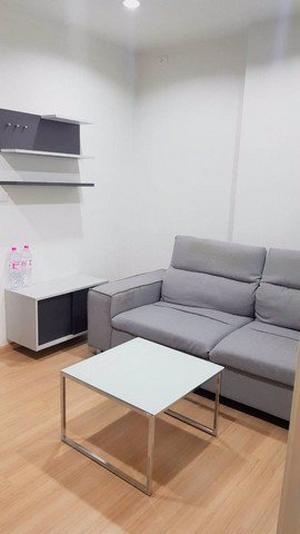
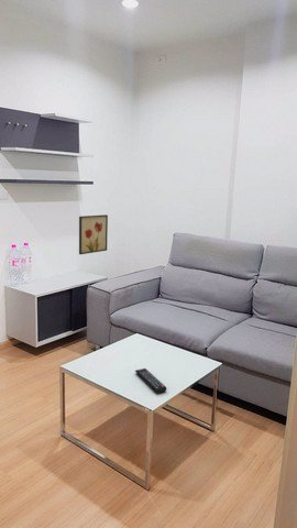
+ remote control [134,367,167,394]
+ wall art [78,213,109,255]
